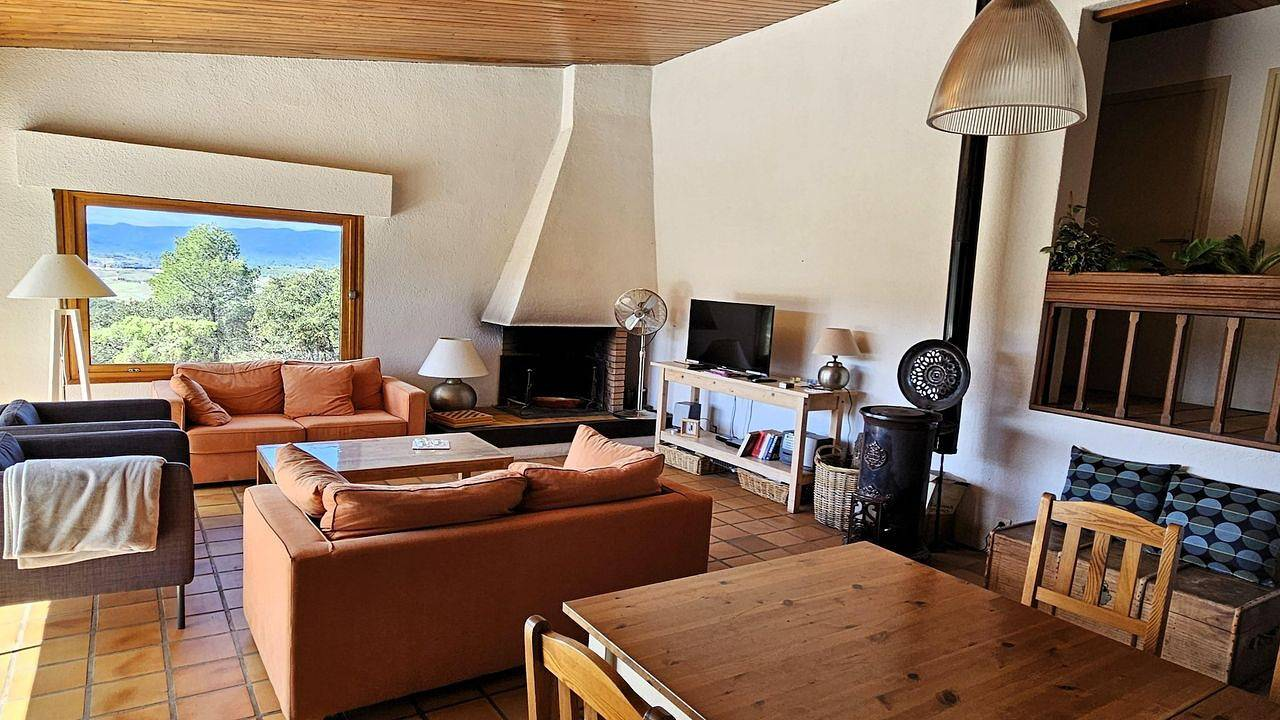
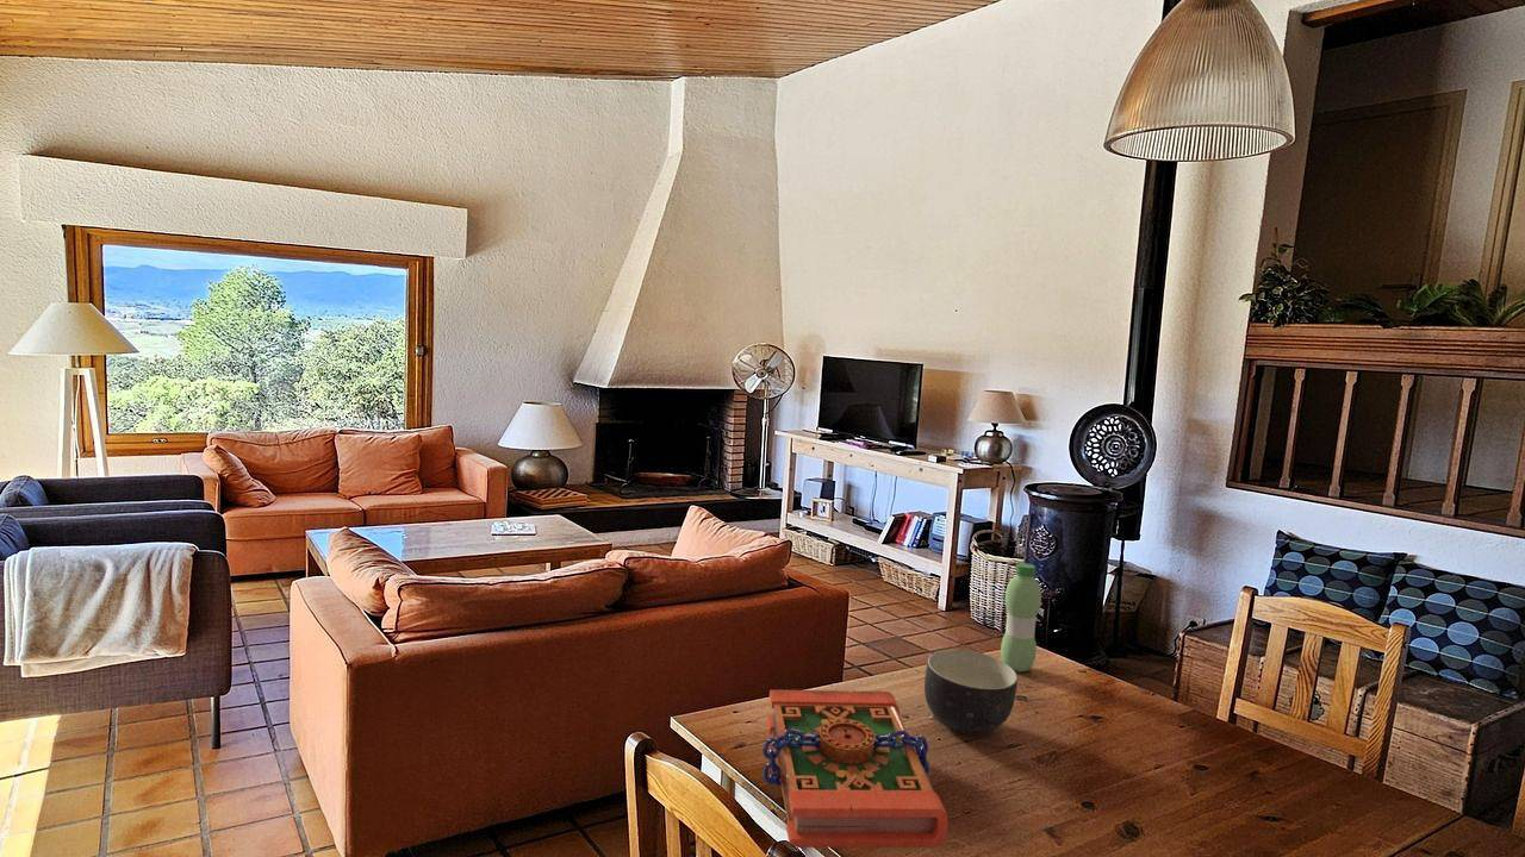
+ water bottle [1000,562,1042,674]
+ book [761,688,950,849]
+ bowl [923,649,1019,736]
